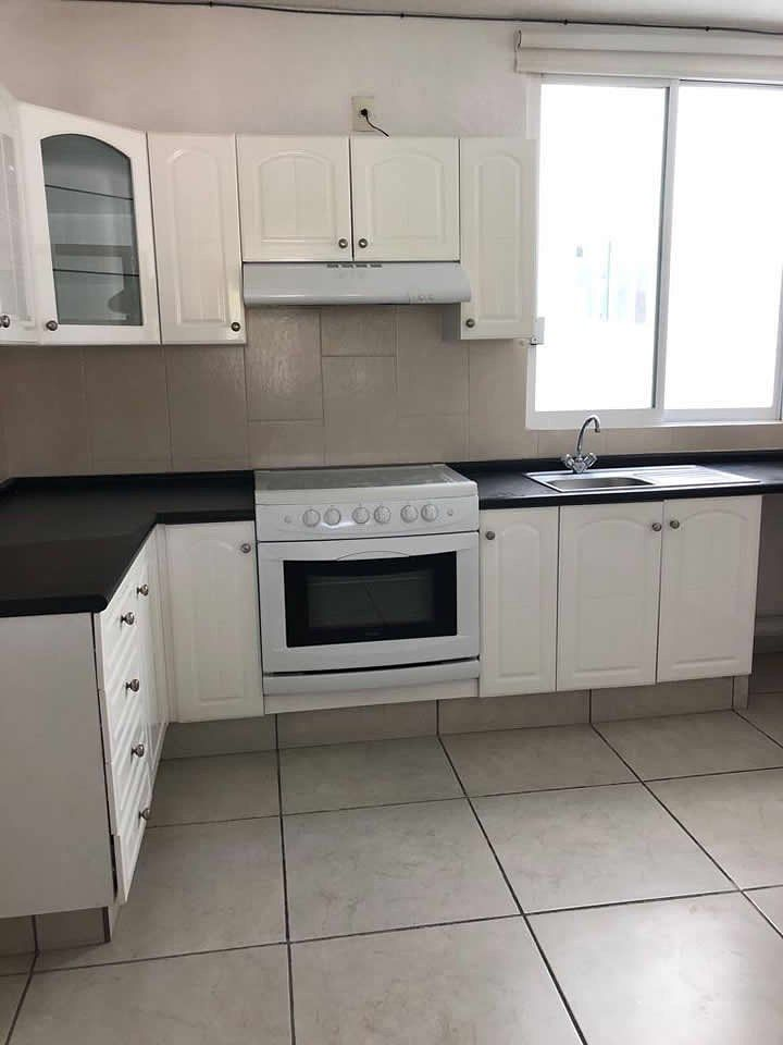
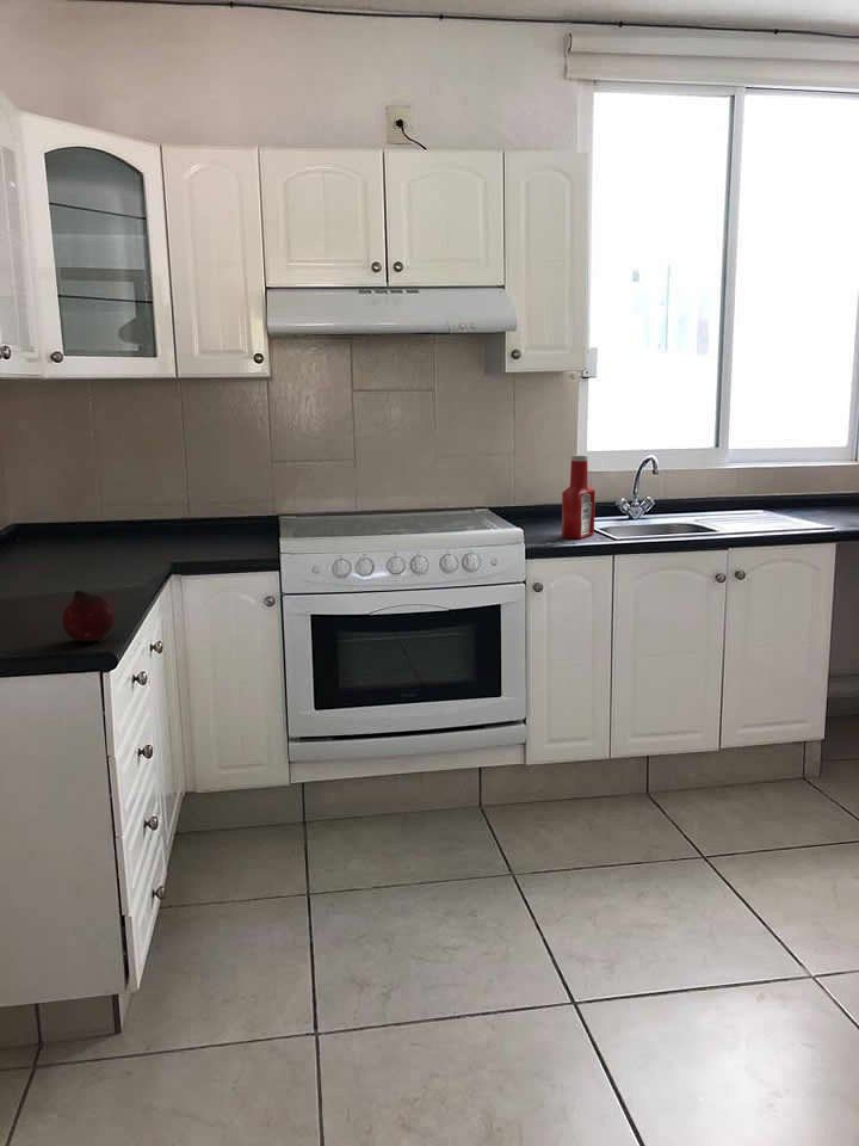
+ fruit [61,590,117,642]
+ soap bottle [561,454,597,540]
